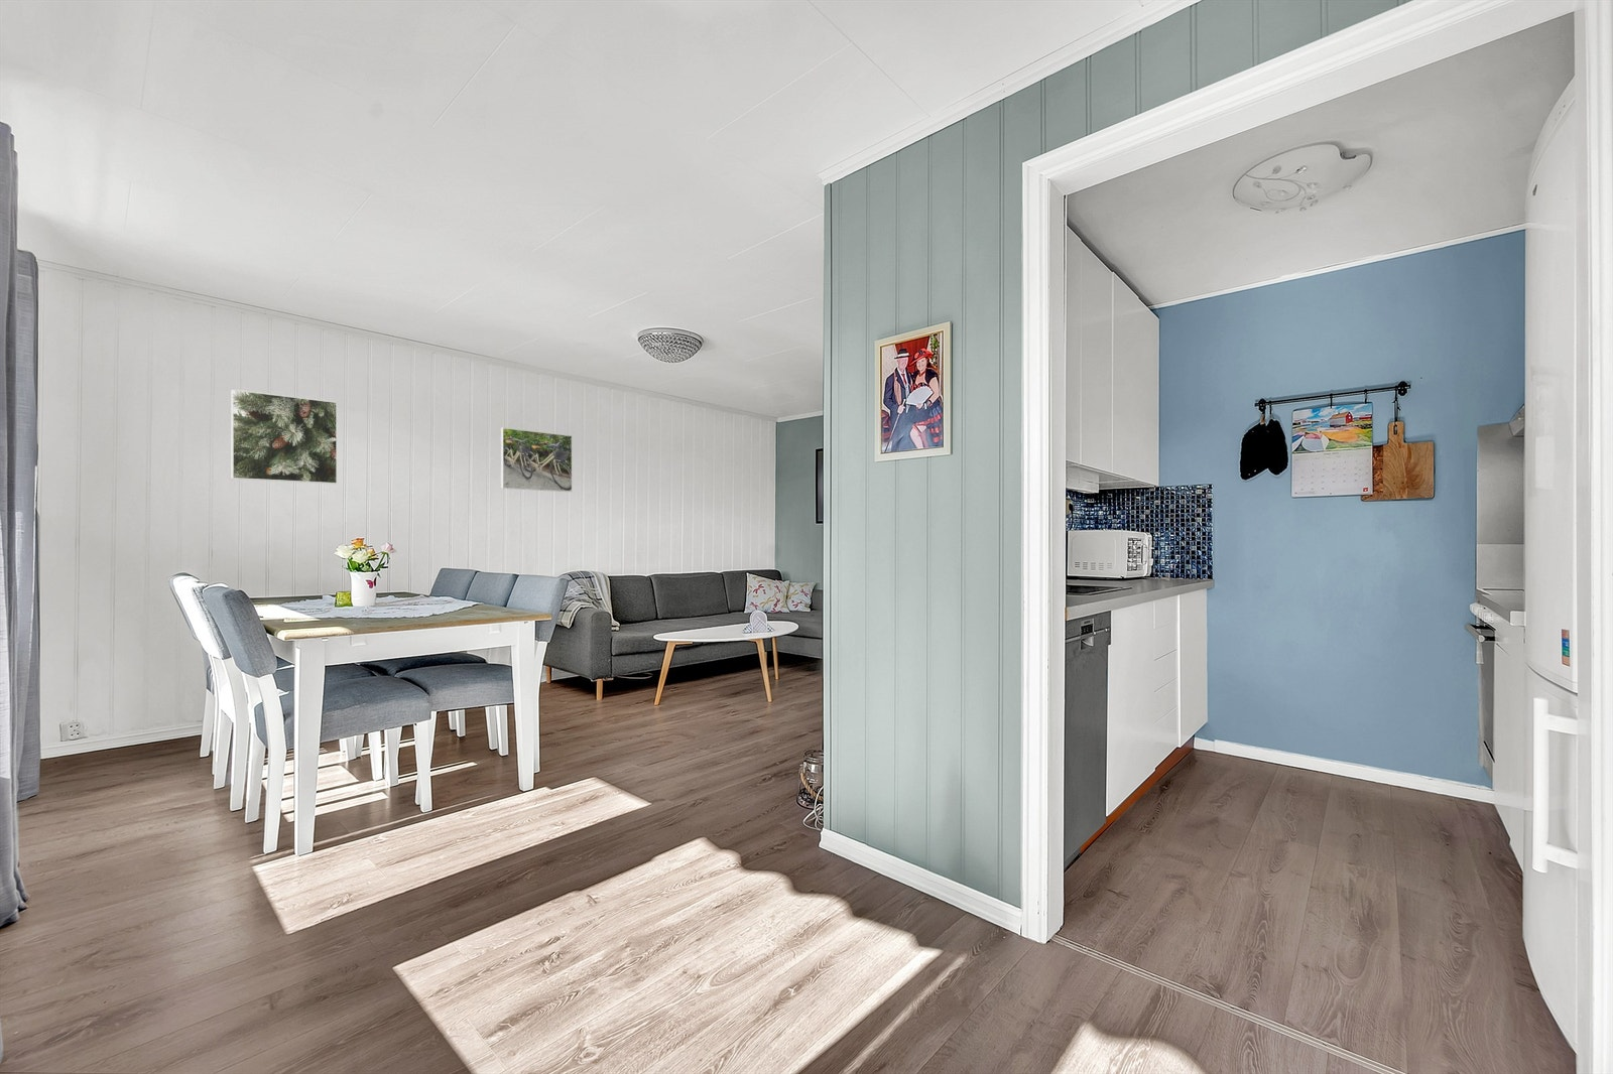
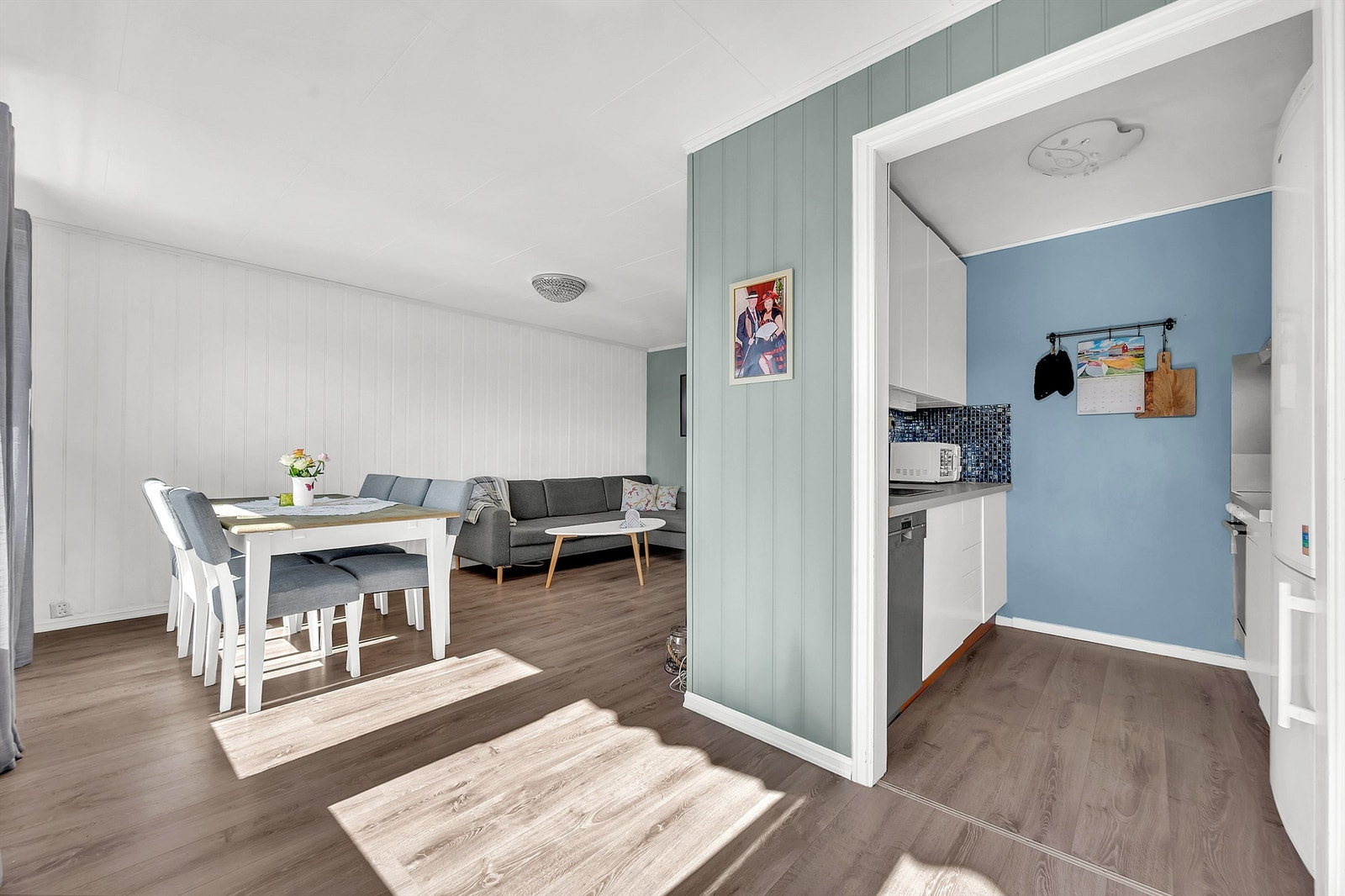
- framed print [500,427,572,493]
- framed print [231,388,338,484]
